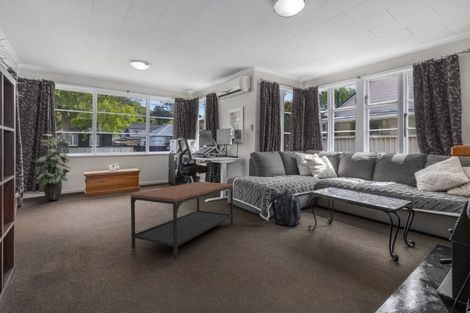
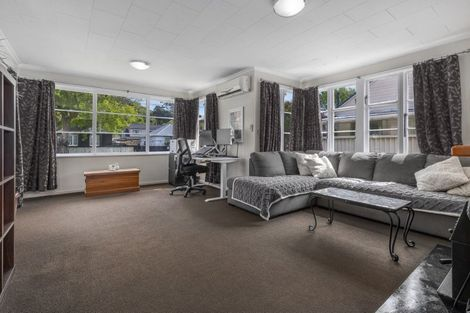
- indoor plant [30,133,72,201]
- coffee table [130,181,234,261]
- backpack [270,188,302,227]
